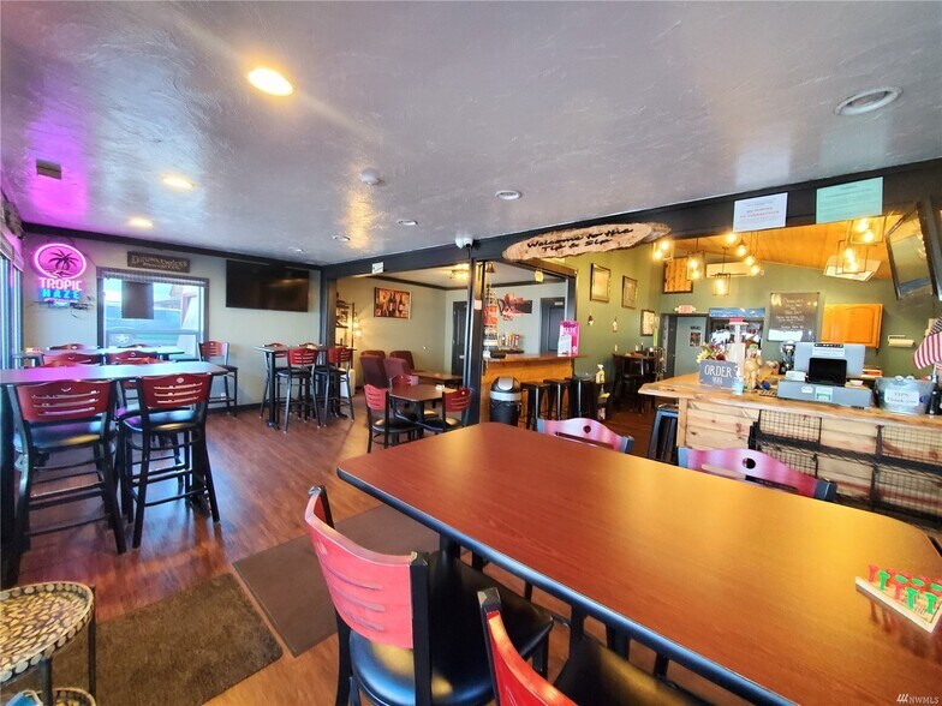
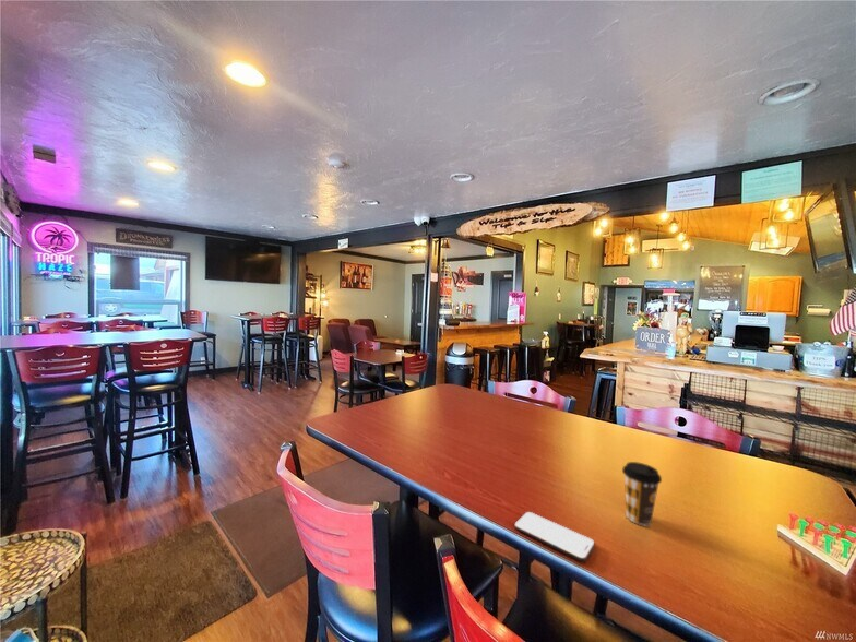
+ coffee cup [621,461,663,526]
+ smartphone [513,511,595,562]
